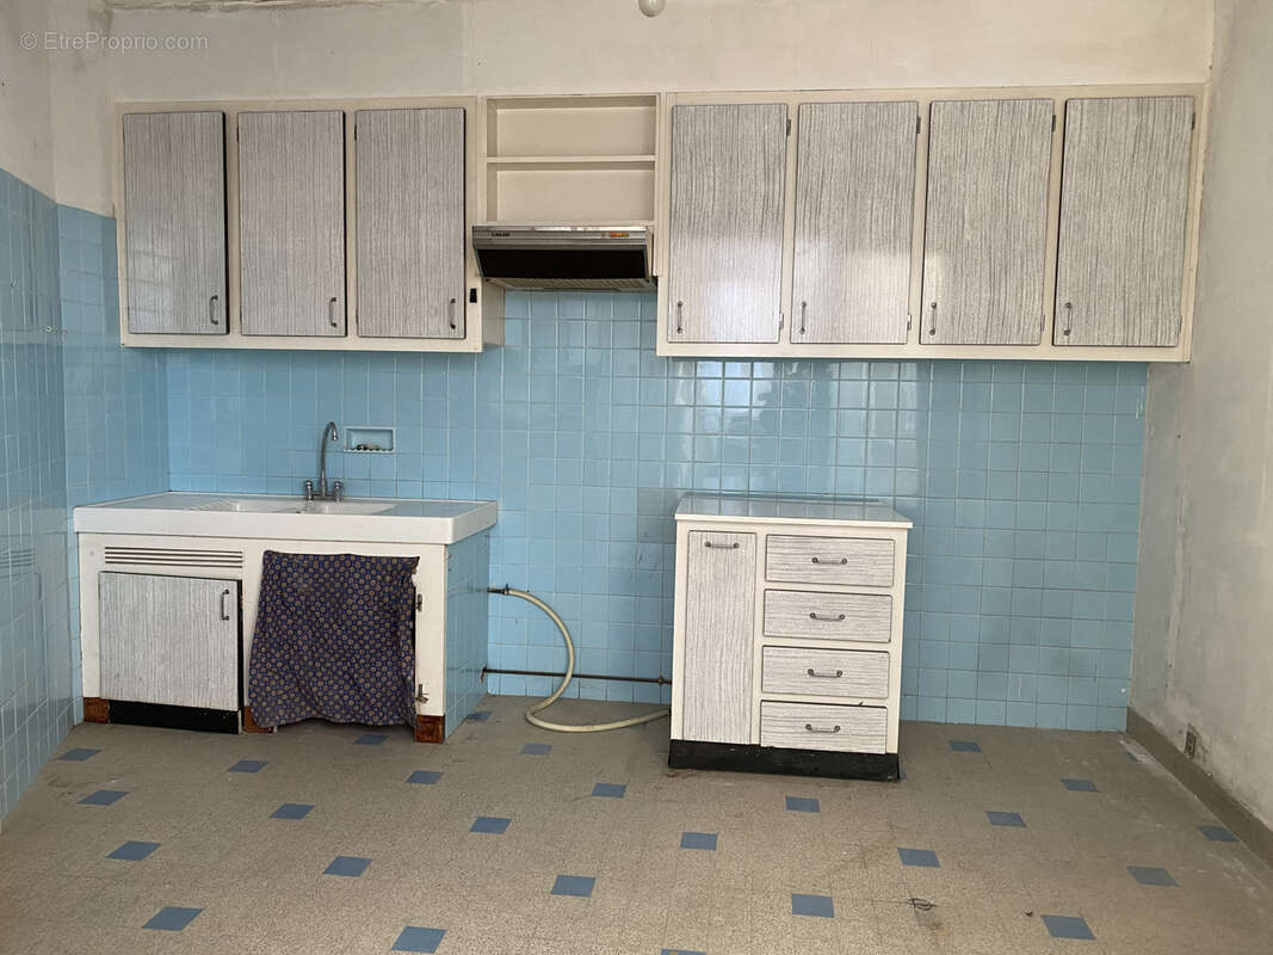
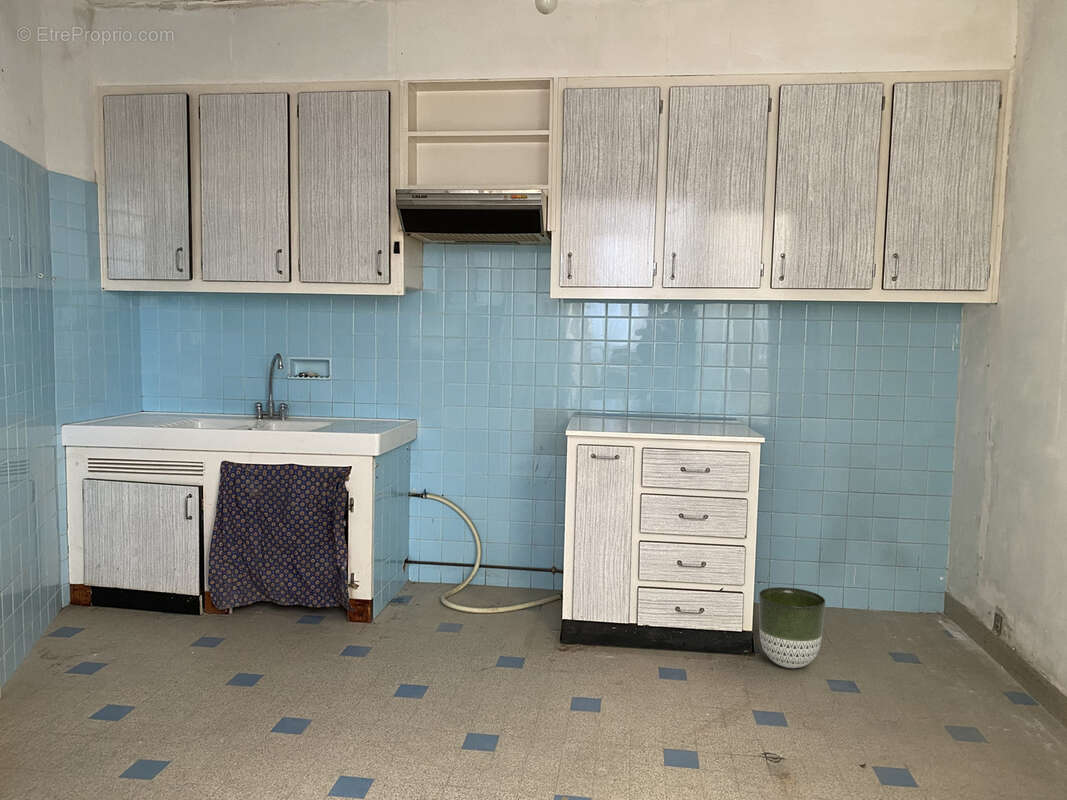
+ planter [758,586,826,669]
